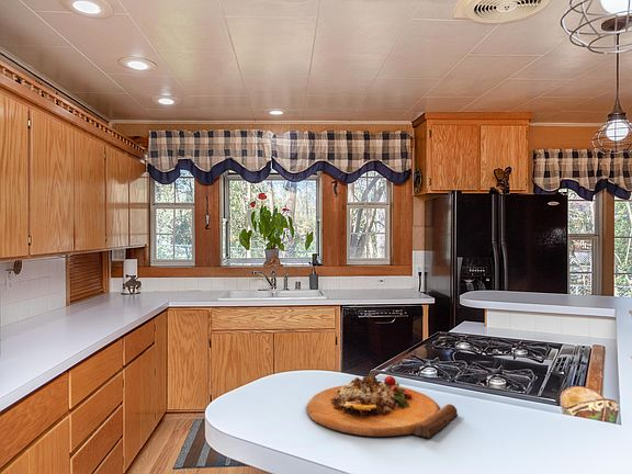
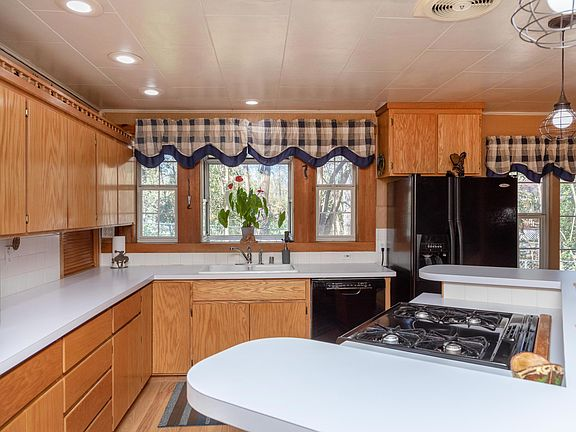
- cutting board [305,375,459,439]
